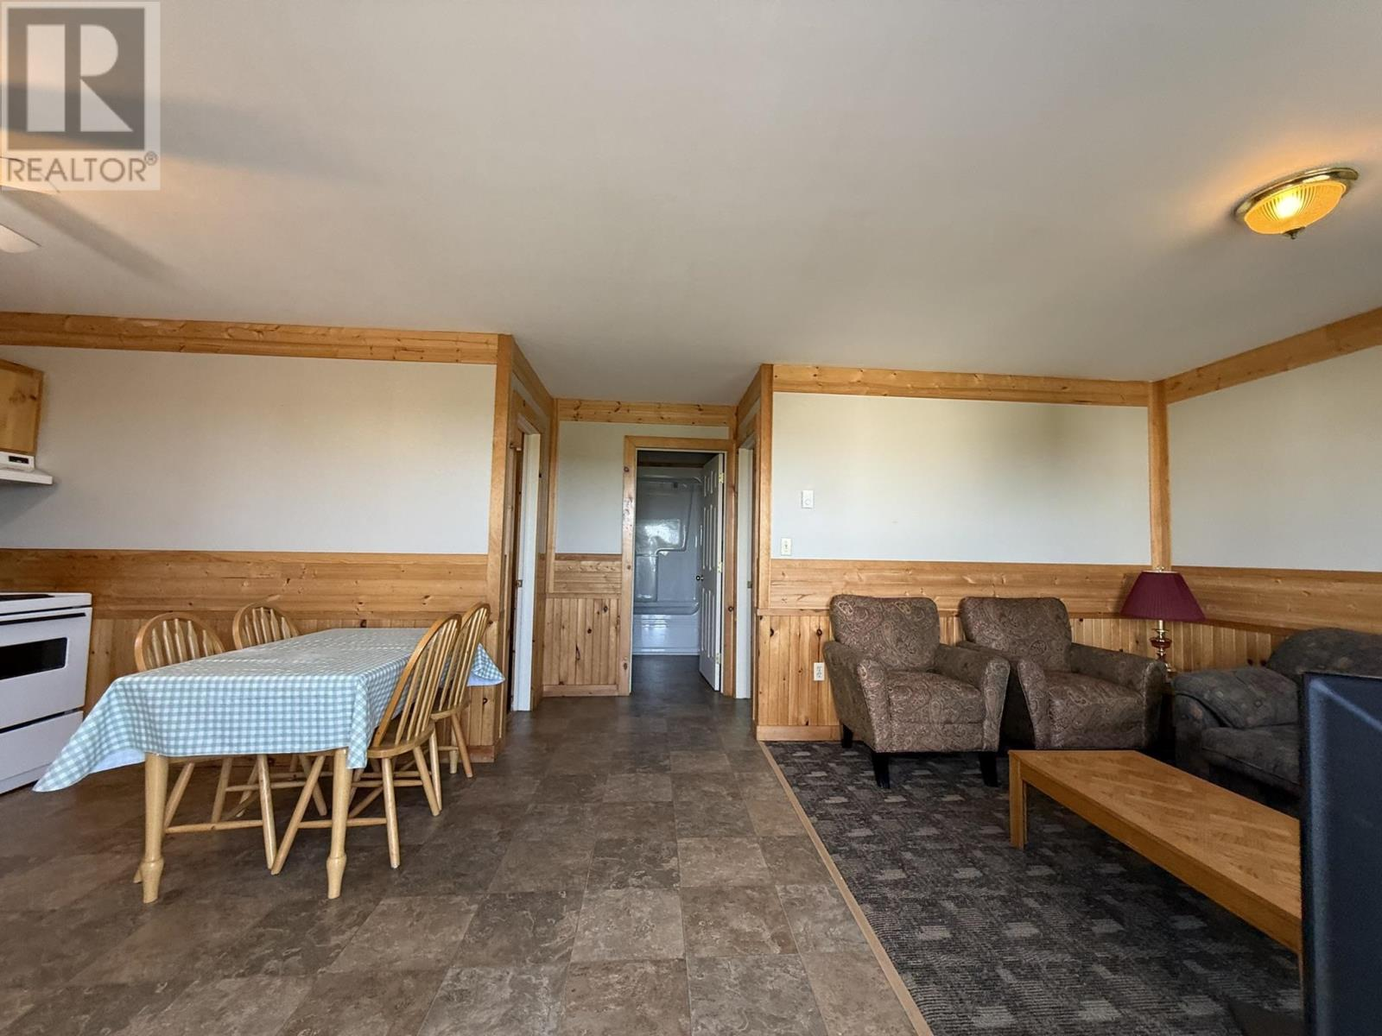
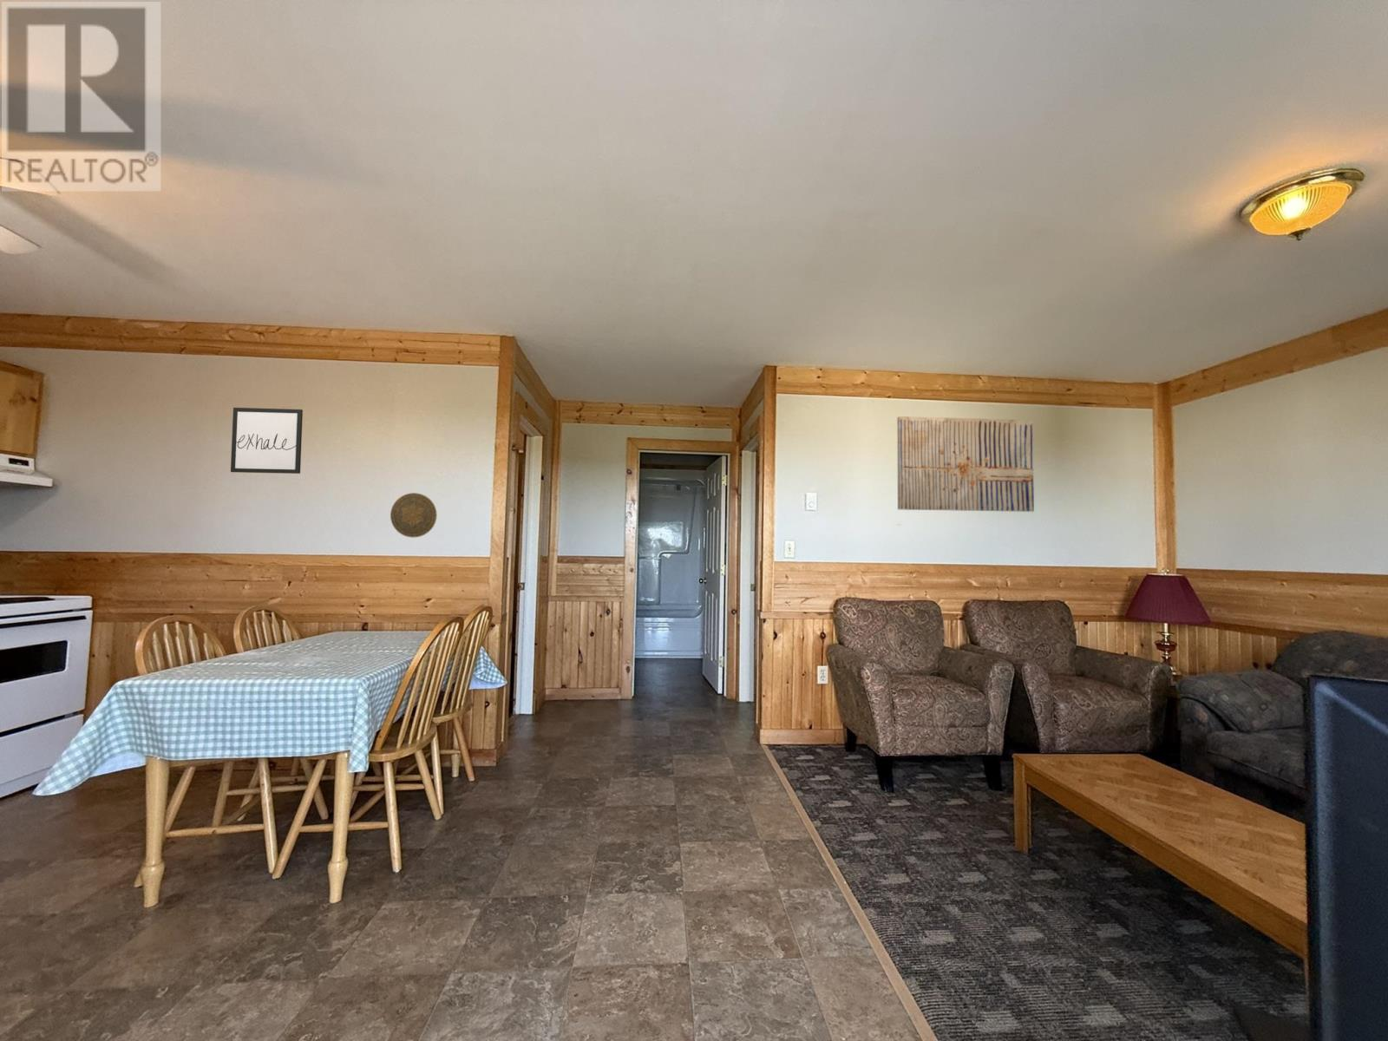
+ wall art [896,416,1035,513]
+ wall art [230,407,304,475]
+ decorative plate [389,492,438,539]
